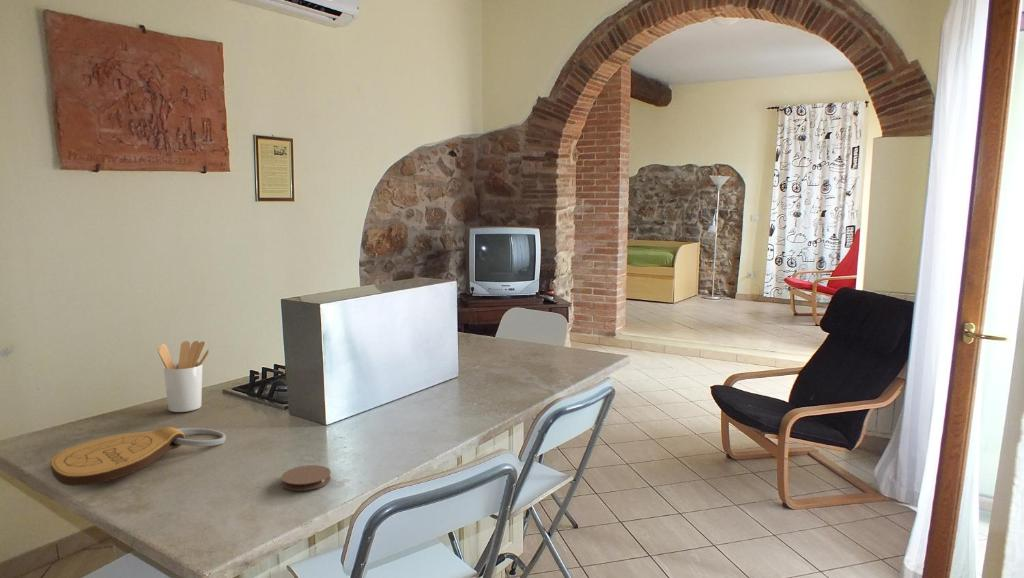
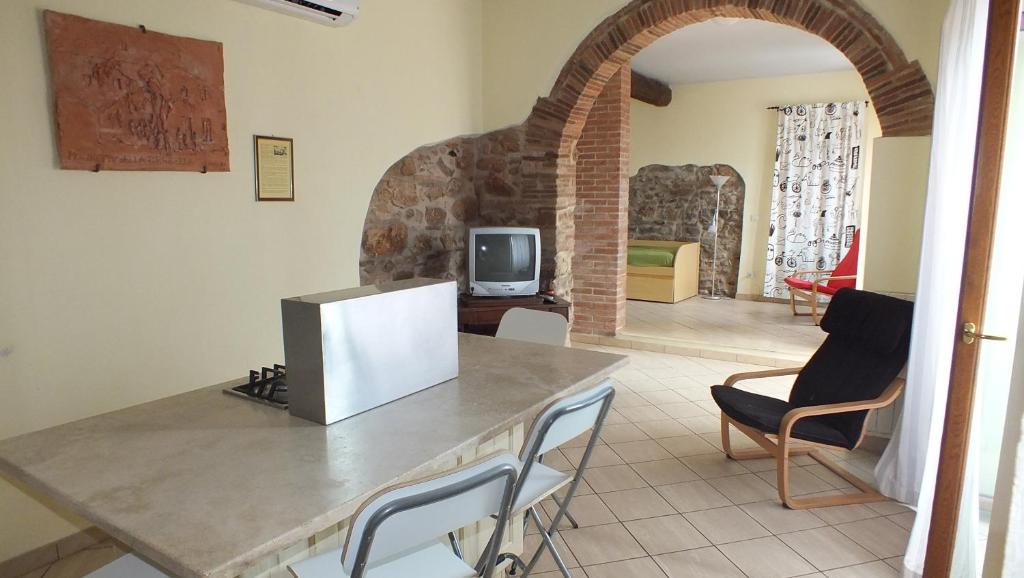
- utensil holder [157,340,210,413]
- key chain [49,426,227,487]
- coaster [280,464,332,492]
